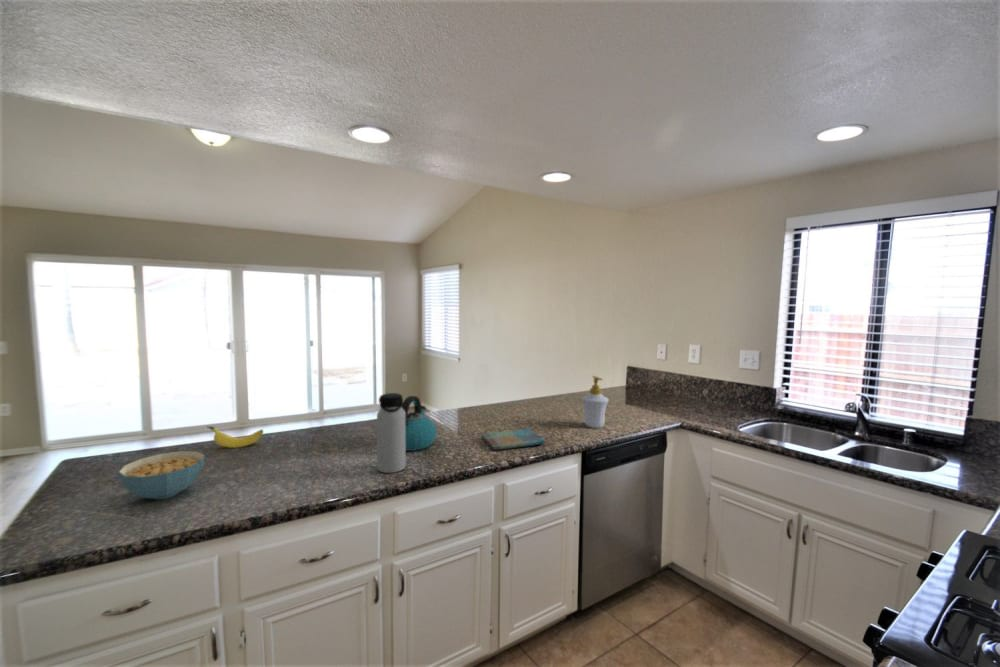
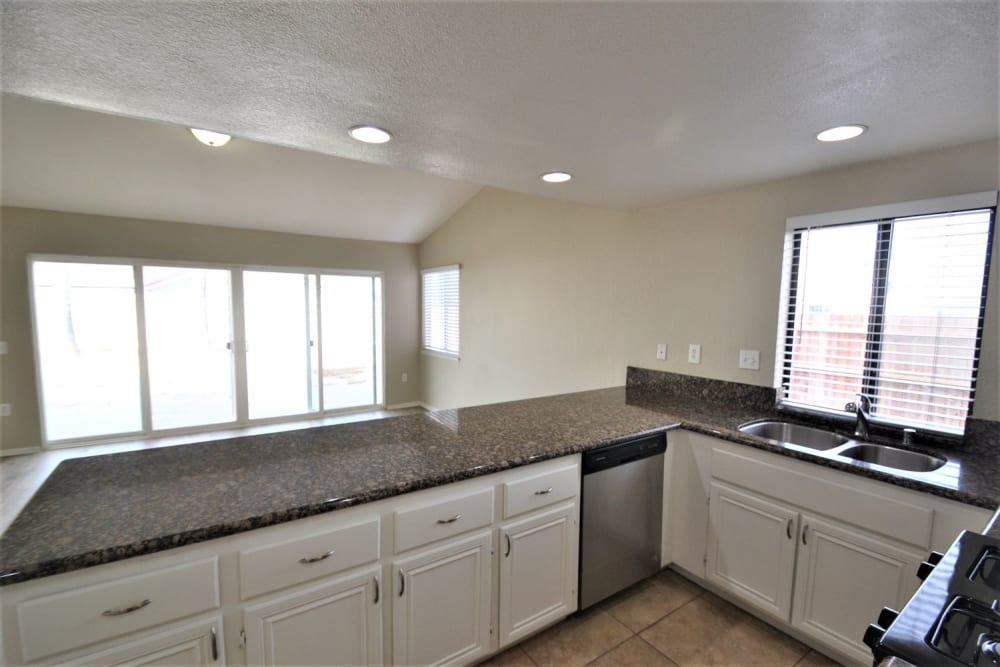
- cereal bowl [117,450,206,500]
- banana [206,425,264,449]
- soap bottle [581,375,610,429]
- kettle [402,395,438,452]
- dish towel [480,427,546,451]
- water bottle [376,392,406,474]
